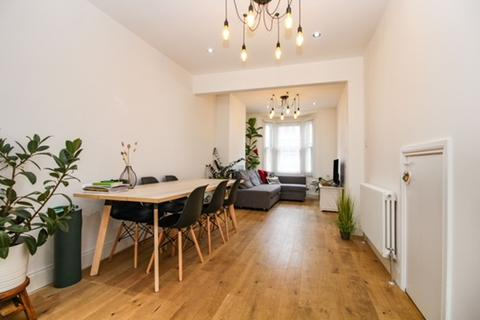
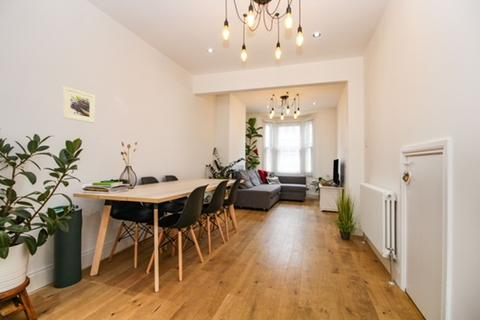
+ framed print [62,86,96,124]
